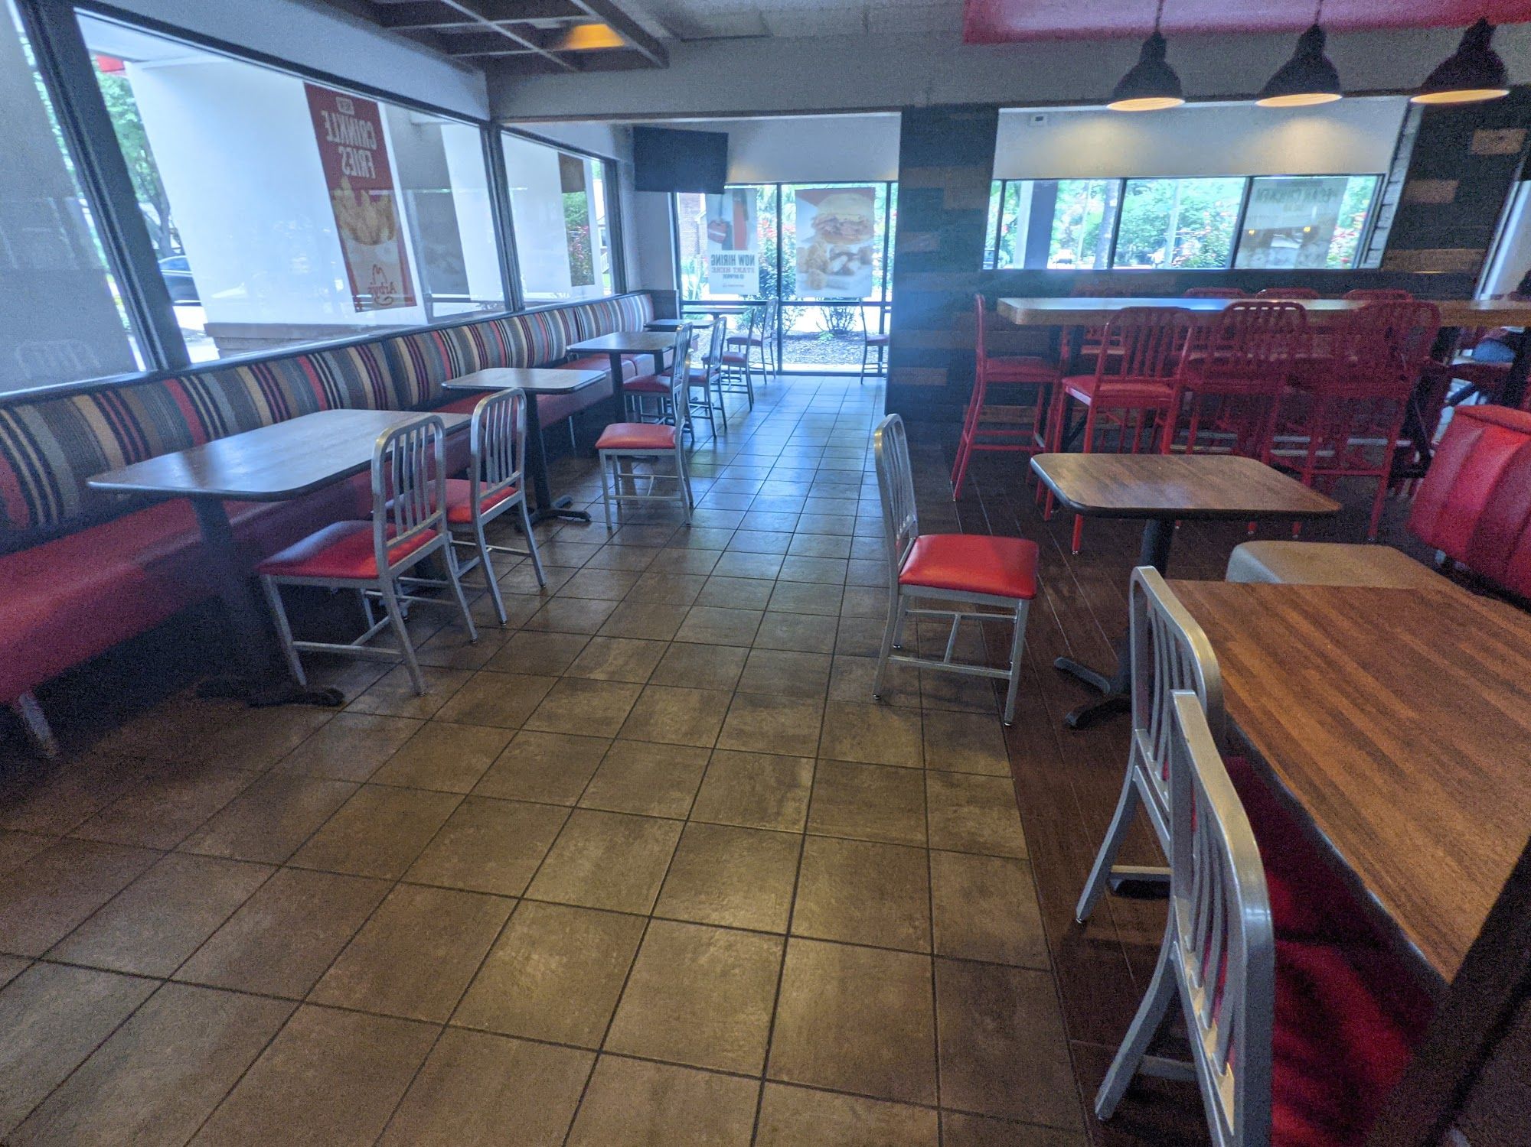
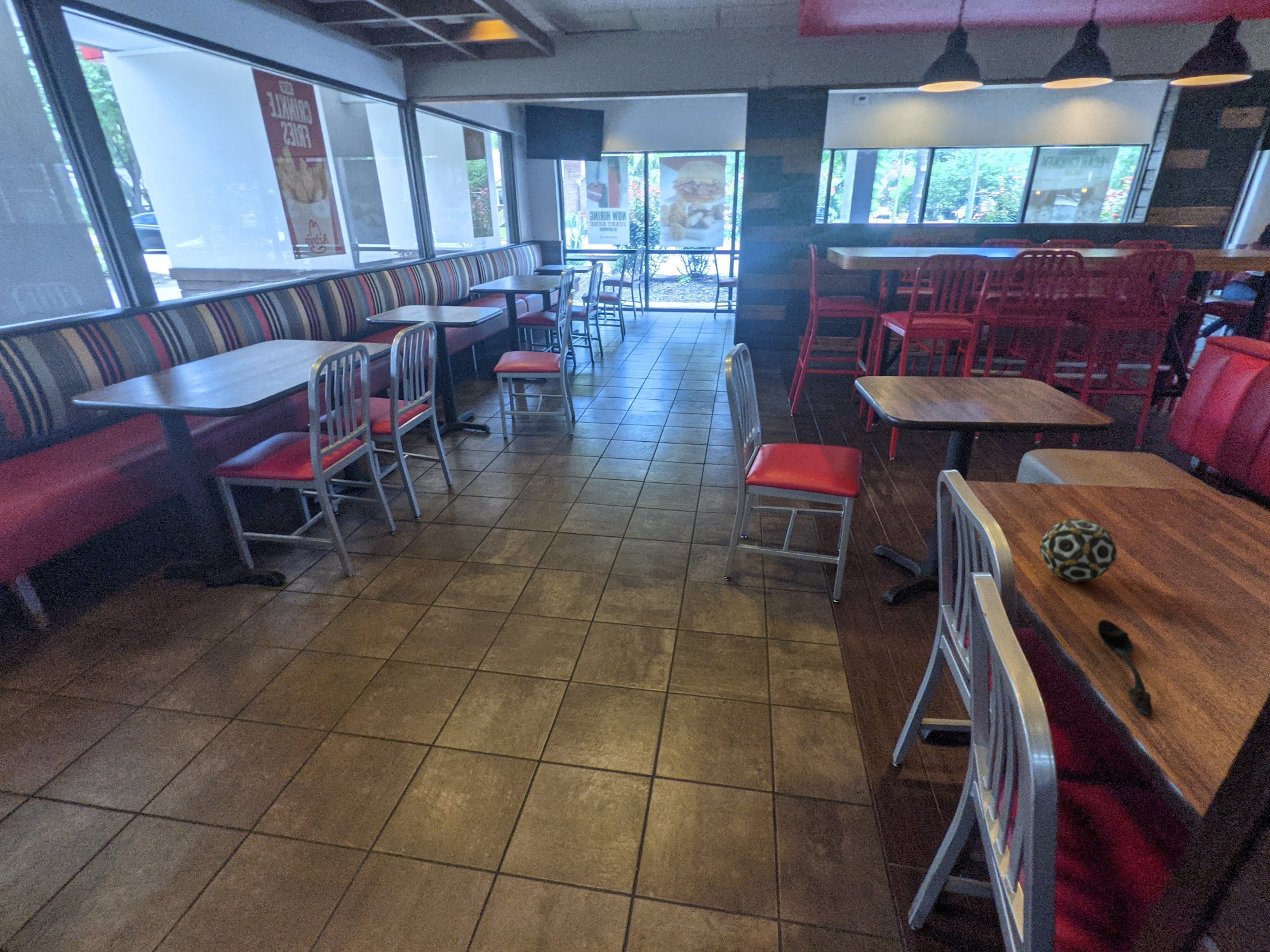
+ spoon [1097,619,1154,716]
+ decorative ball [1039,517,1118,583]
